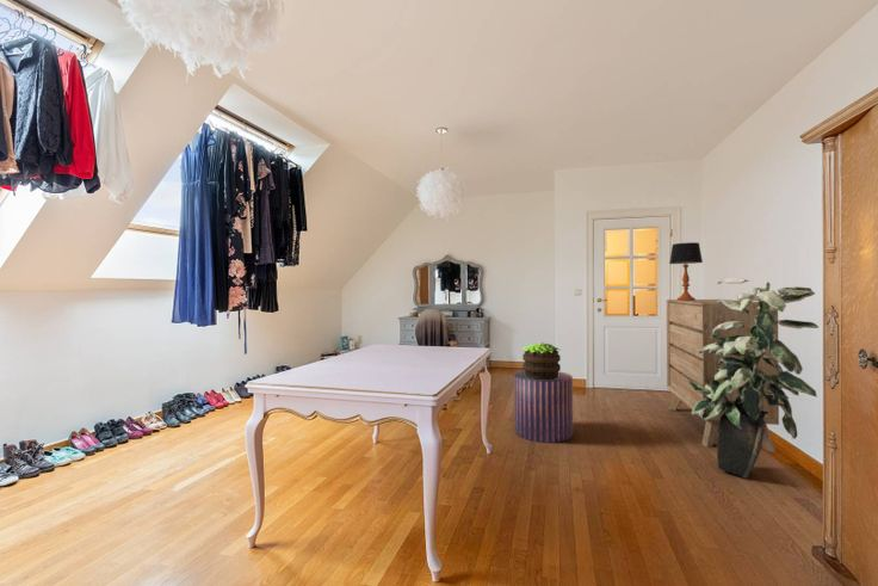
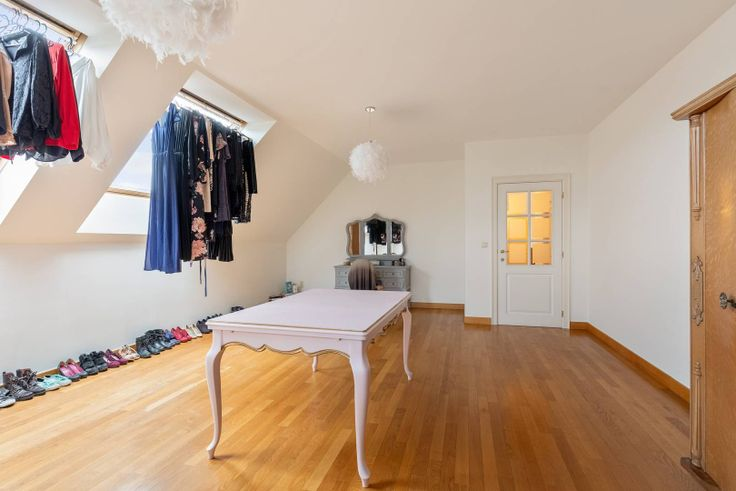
- dresser [666,298,780,454]
- indoor plant [688,277,820,480]
- table lamp [668,241,704,301]
- potted plant [521,341,562,380]
- stool [513,370,574,444]
